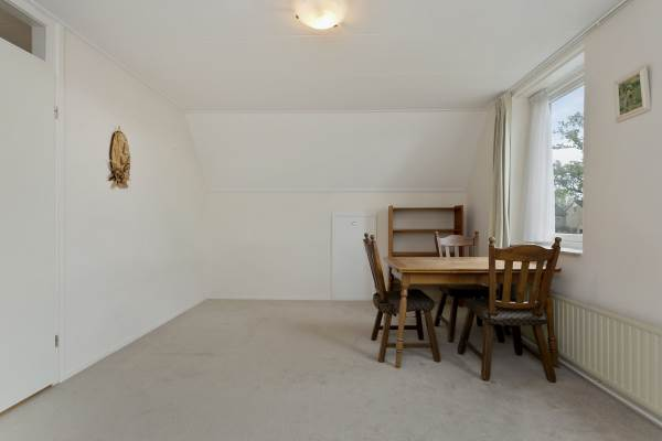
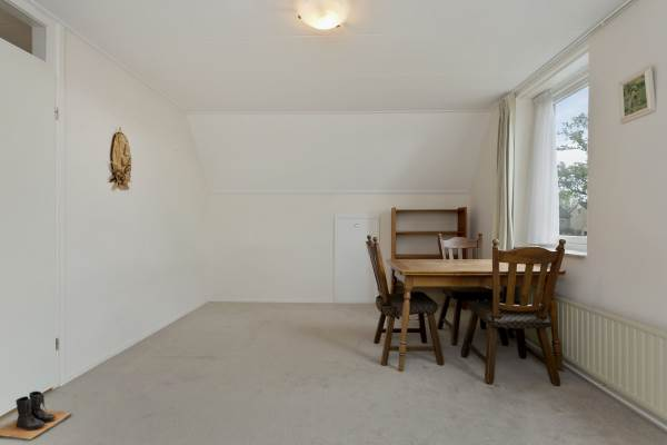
+ boots [0,390,72,441]
